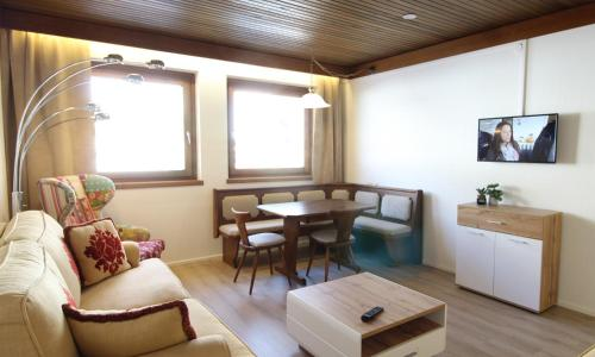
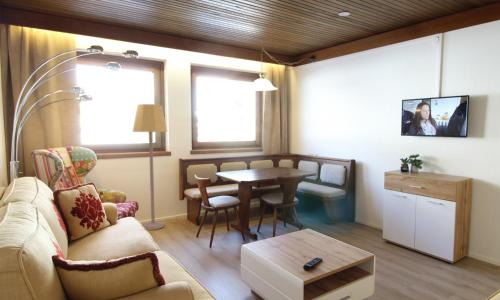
+ lamp [132,103,168,231]
